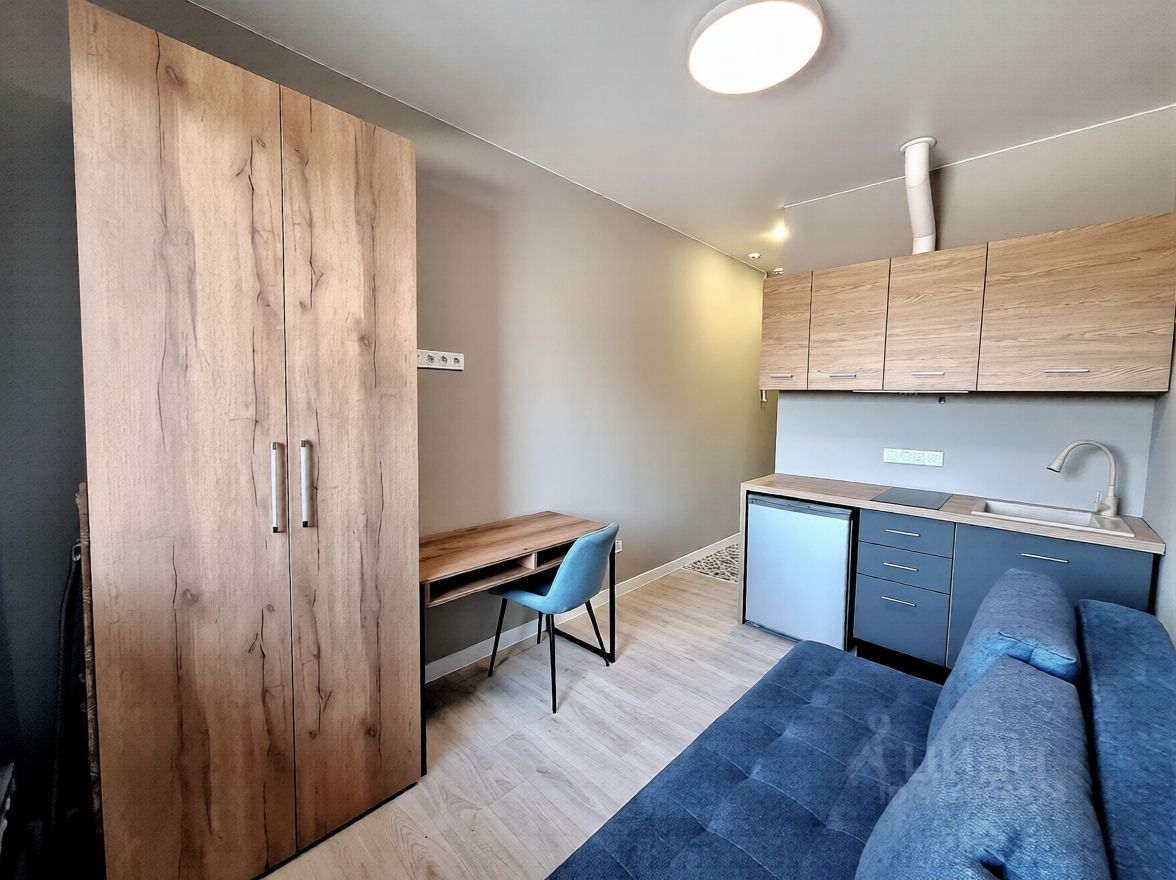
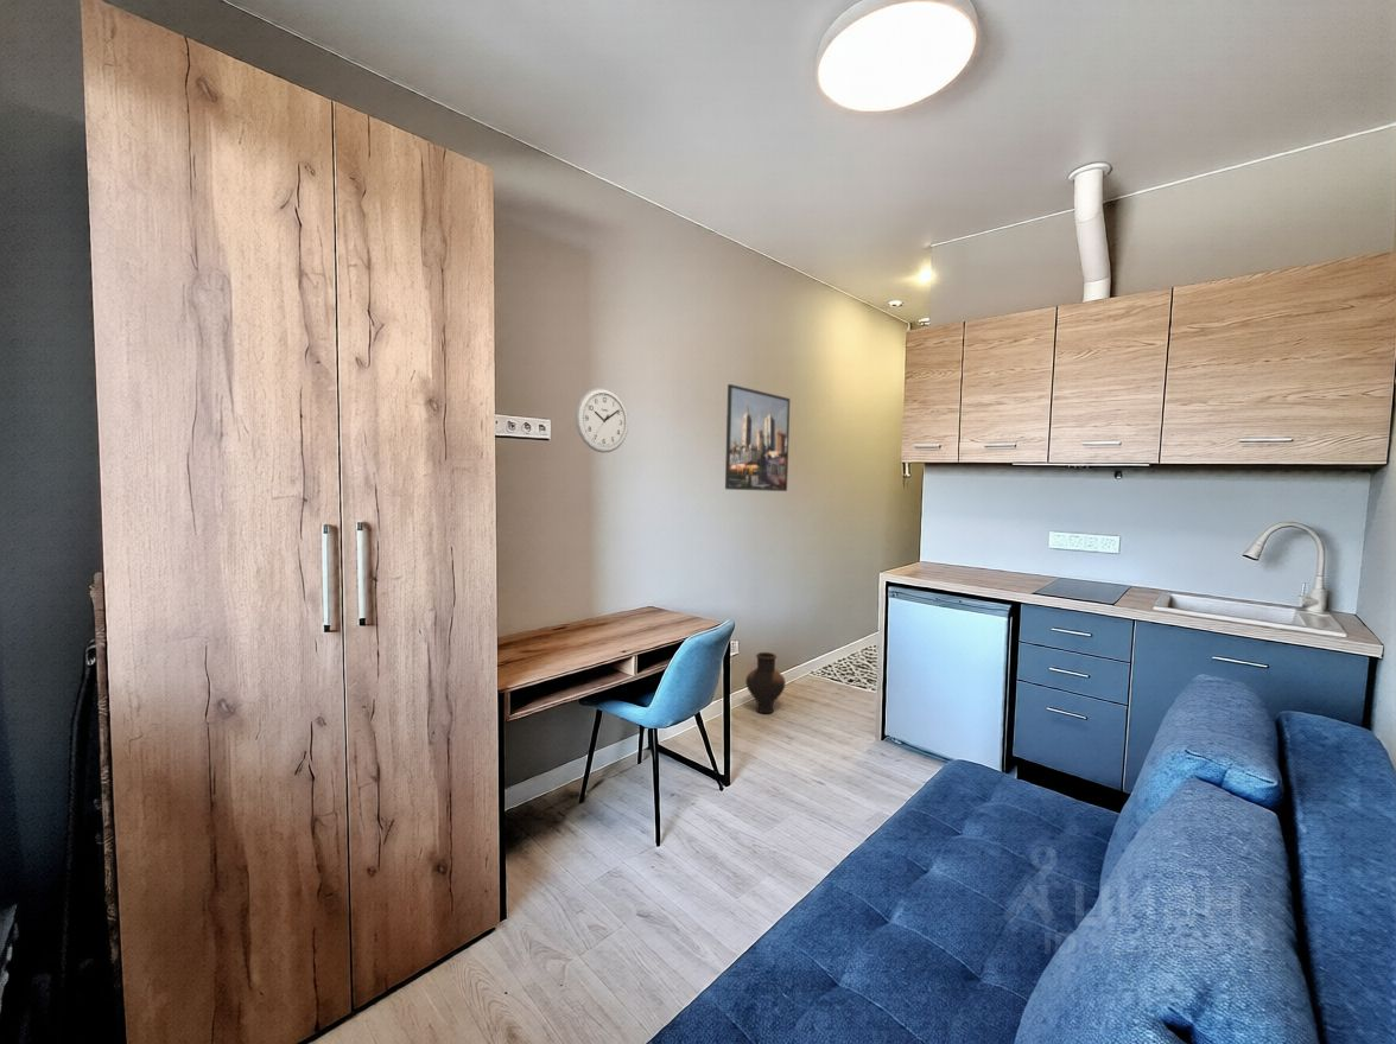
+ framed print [724,383,791,492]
+ vase [744,651,787,714]
+ wall clock [575,387,629,454]
